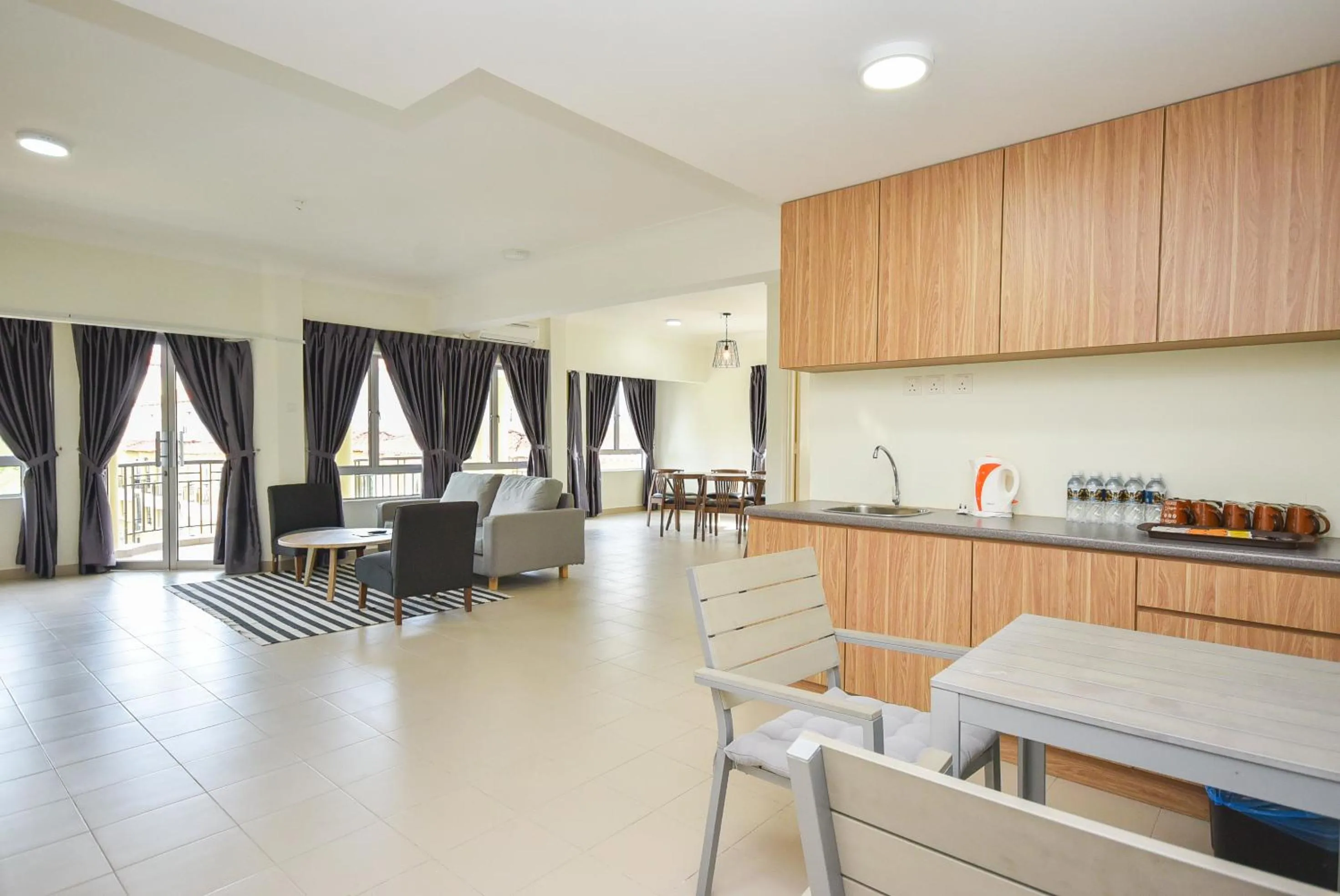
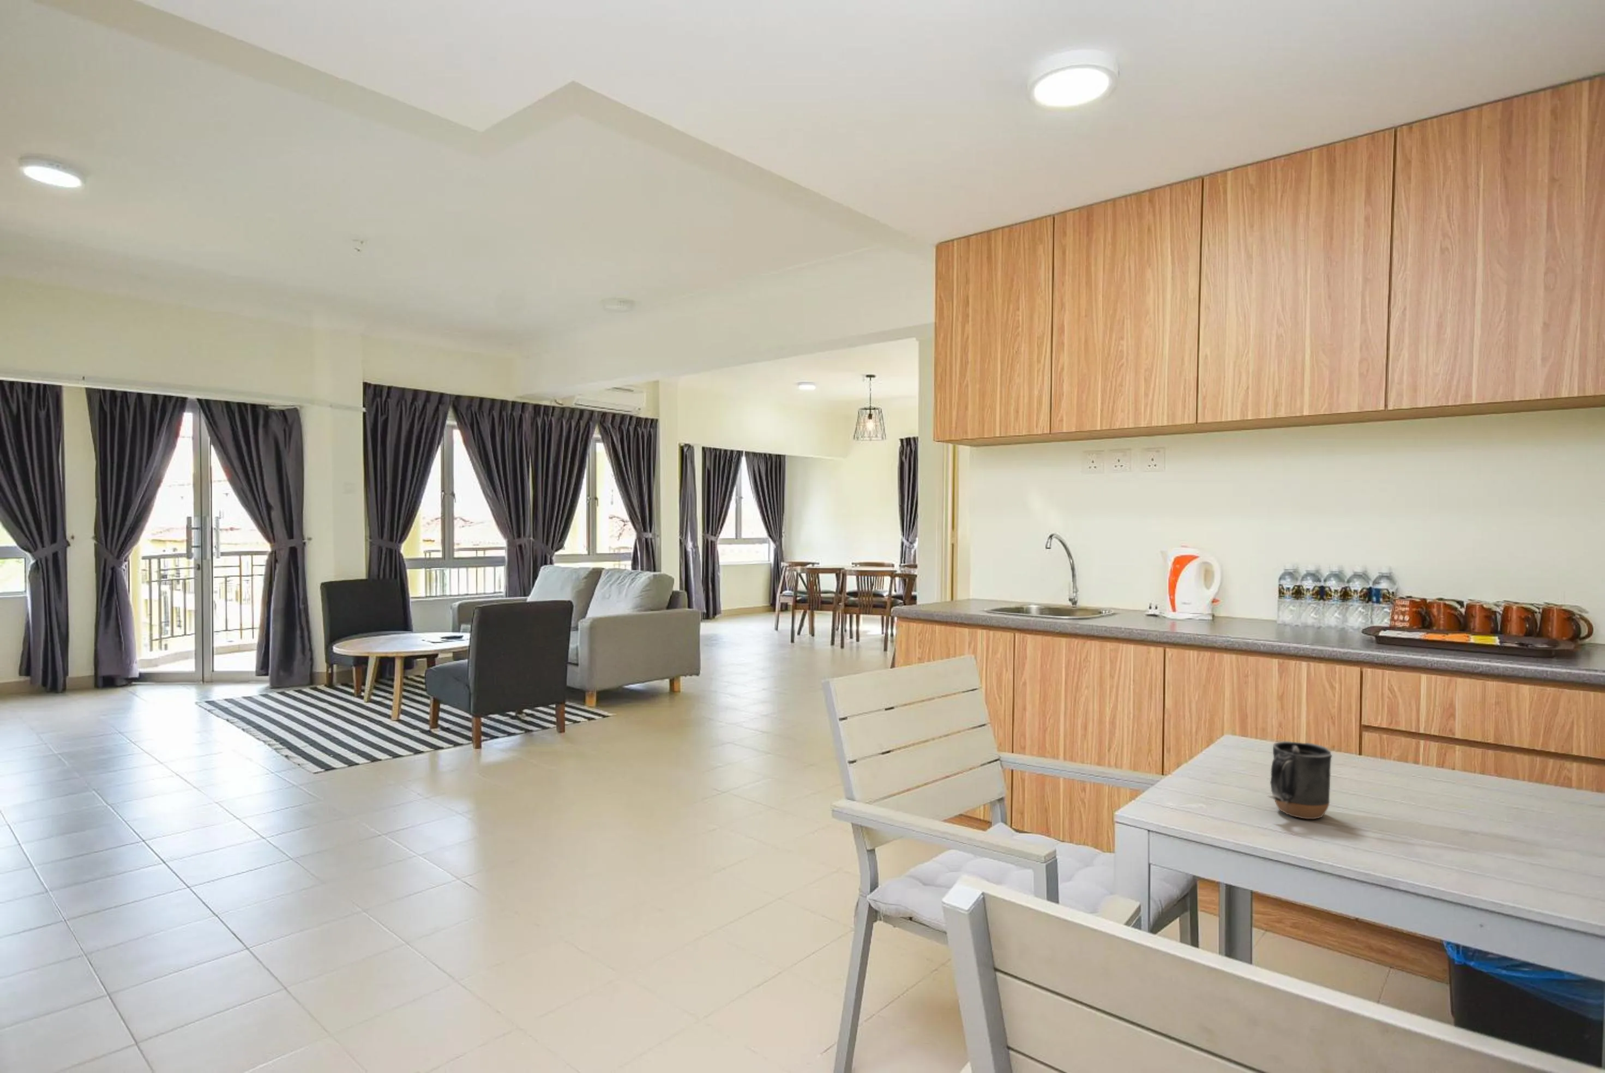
+ mug [1266,740,1333,820]
